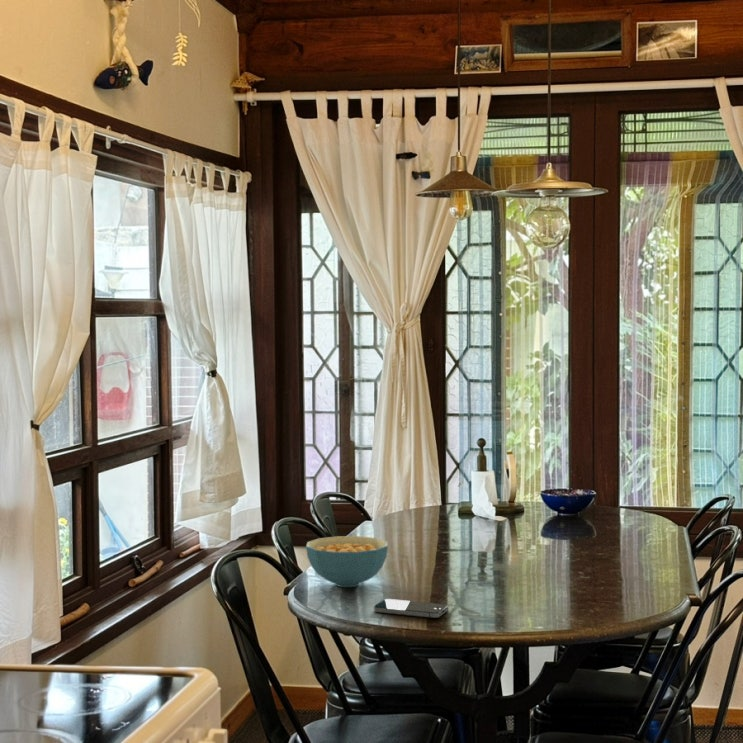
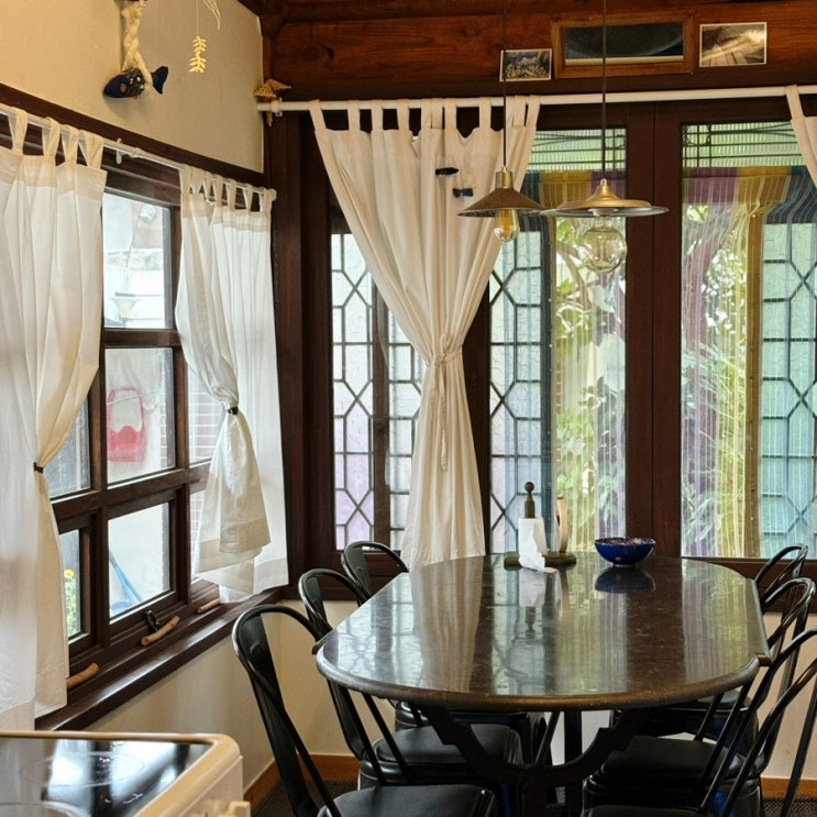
- smartphone [373,598,449,619]
- cereal bowl [305,535,389,588]
